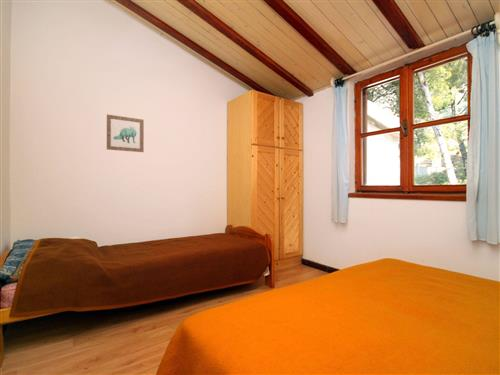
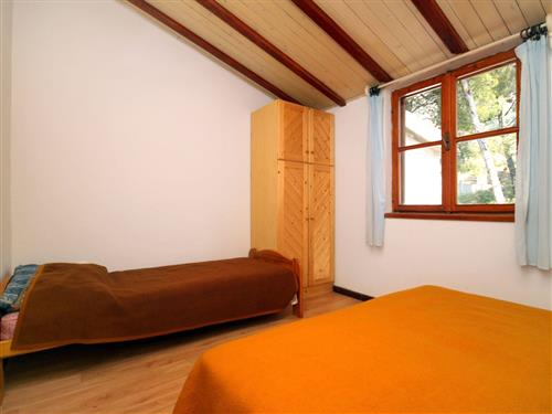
- wall art [106,113,145,153]
